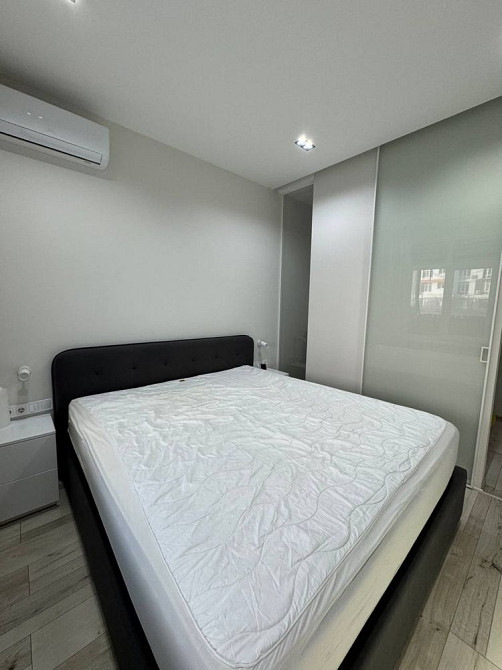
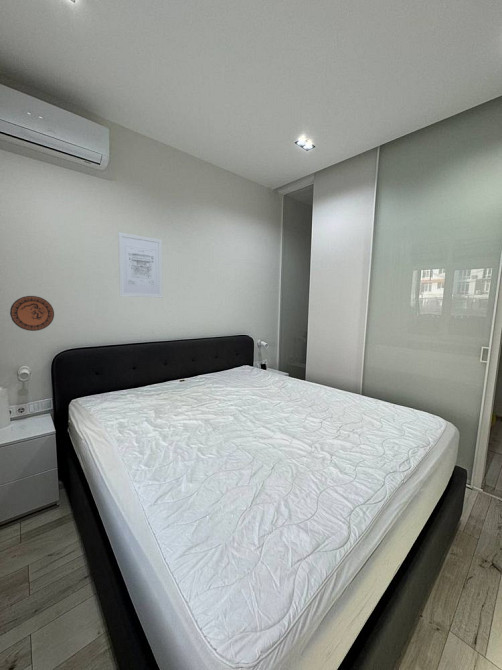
+ decorative plate [9,295,55,332]
+ wall art [117,231,163,299]
